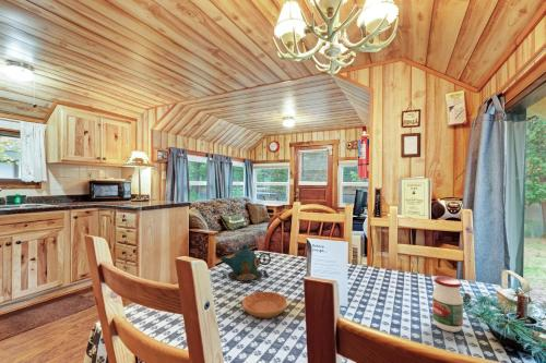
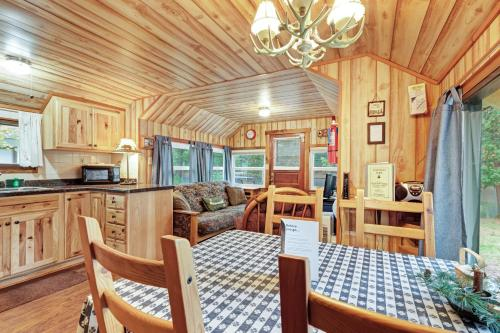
- saucer [241,291,288,319]
- teapot [219,243,272,285]
- jar [431,275,464,334]
